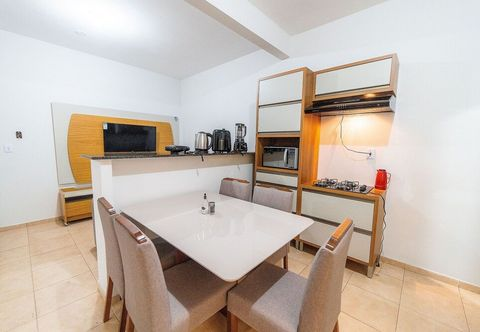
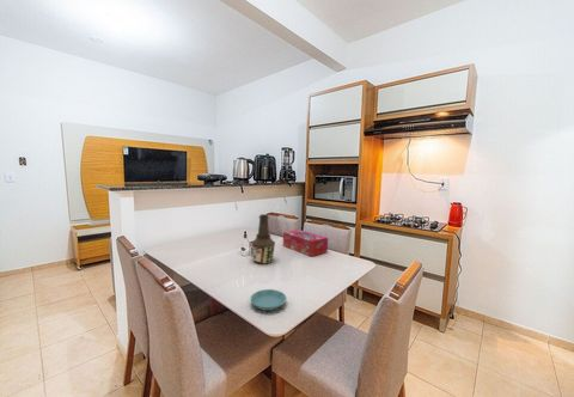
+ bottle [250,213,276,265]
+ tissue box [282,228,329,258]
+ saucer [250,288,288,312]
